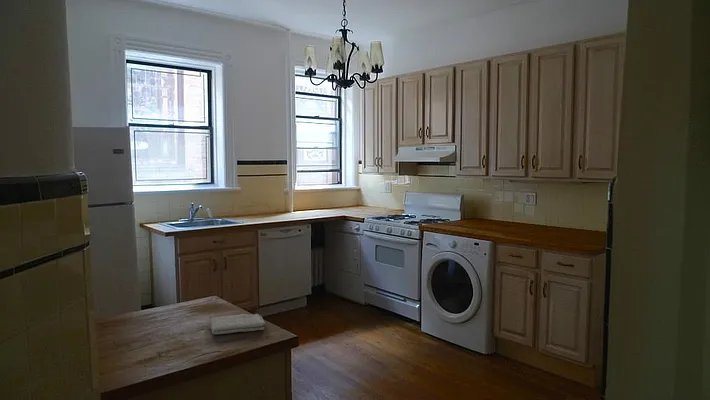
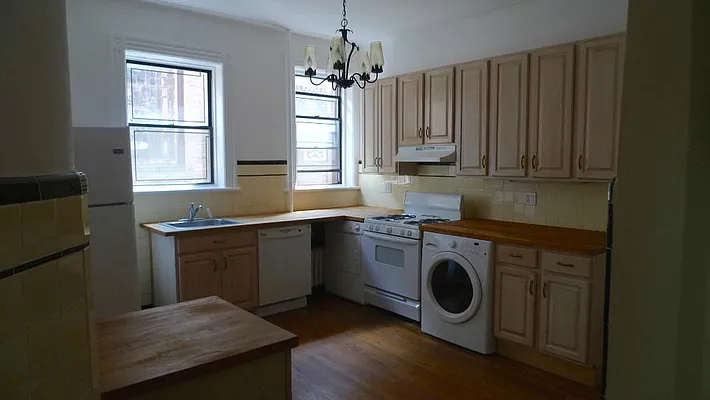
- washcloth [208,313,266,335]
